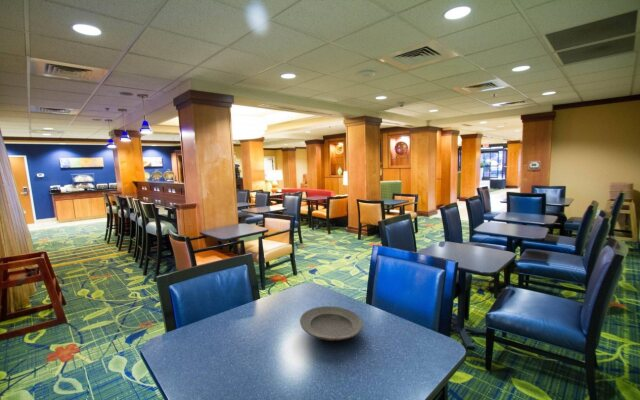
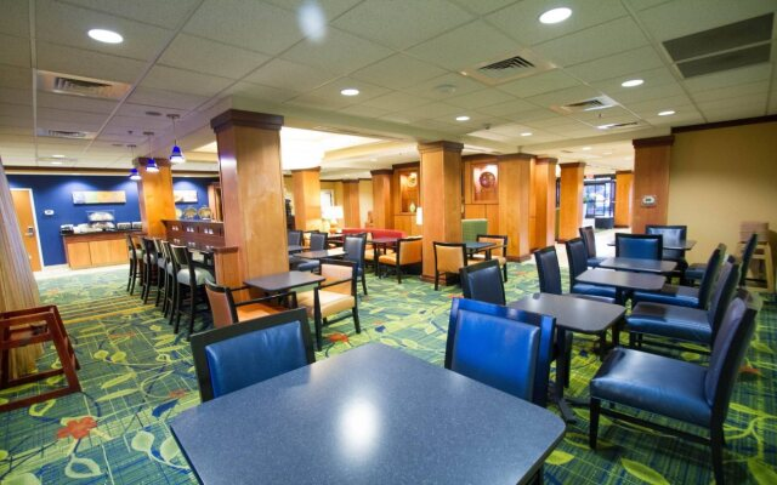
- plate [299,305,364,342]
